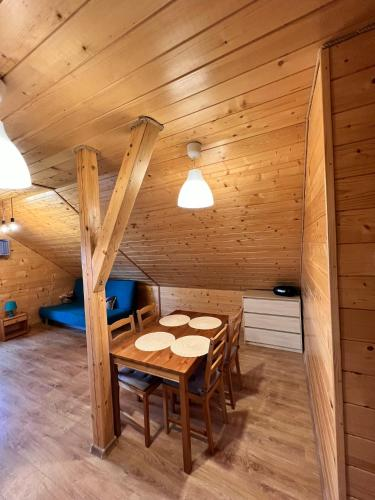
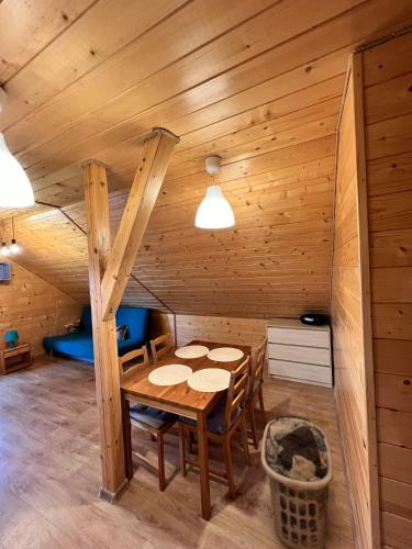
+ clothes hamper [260,414,335,549]
